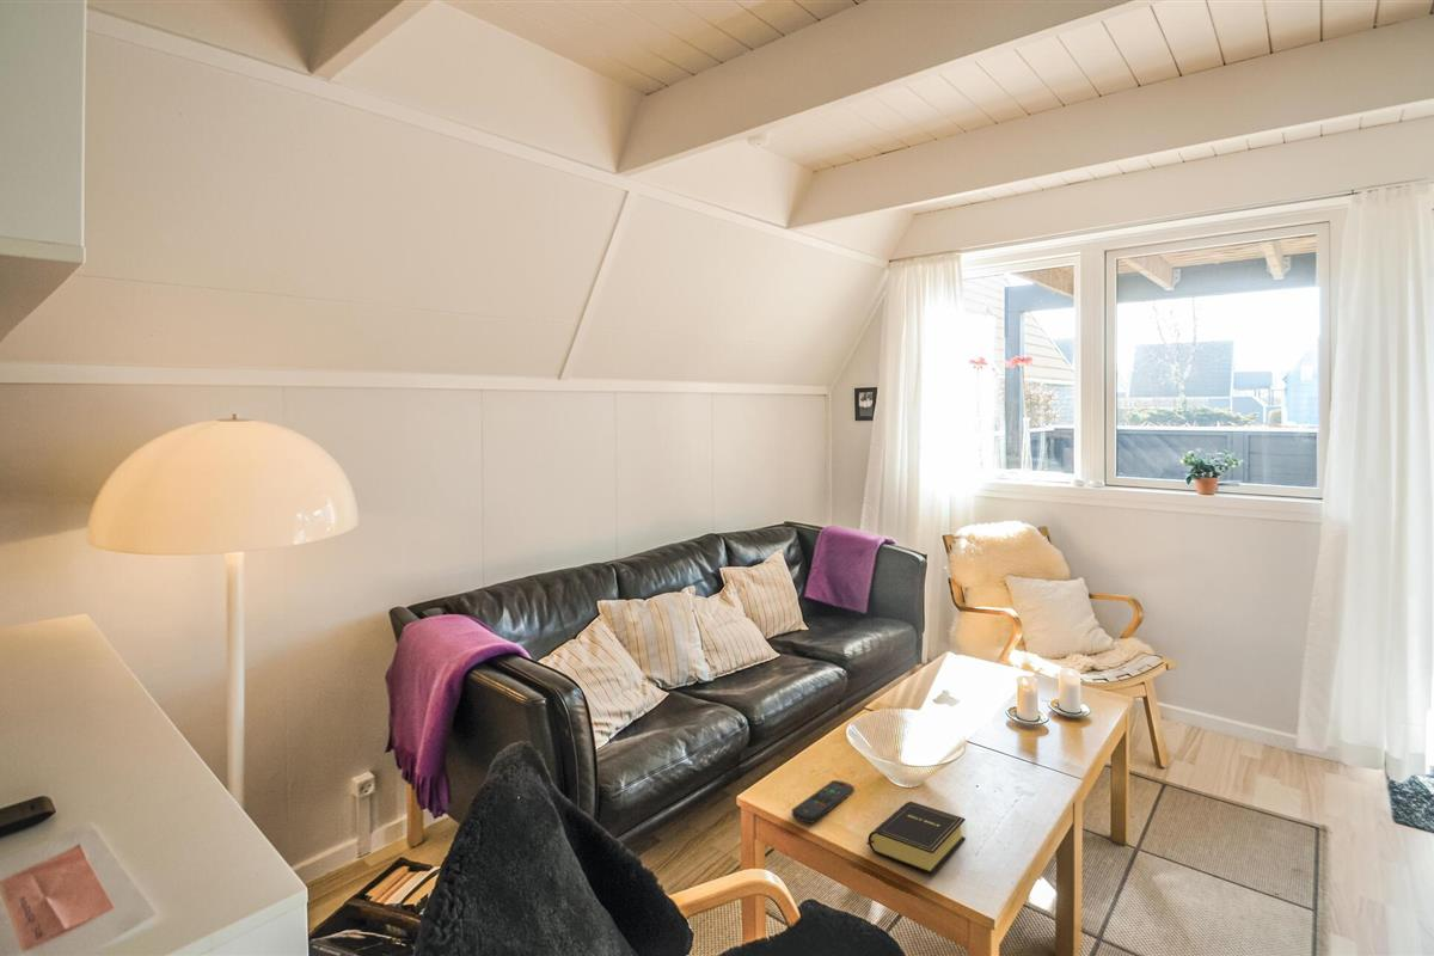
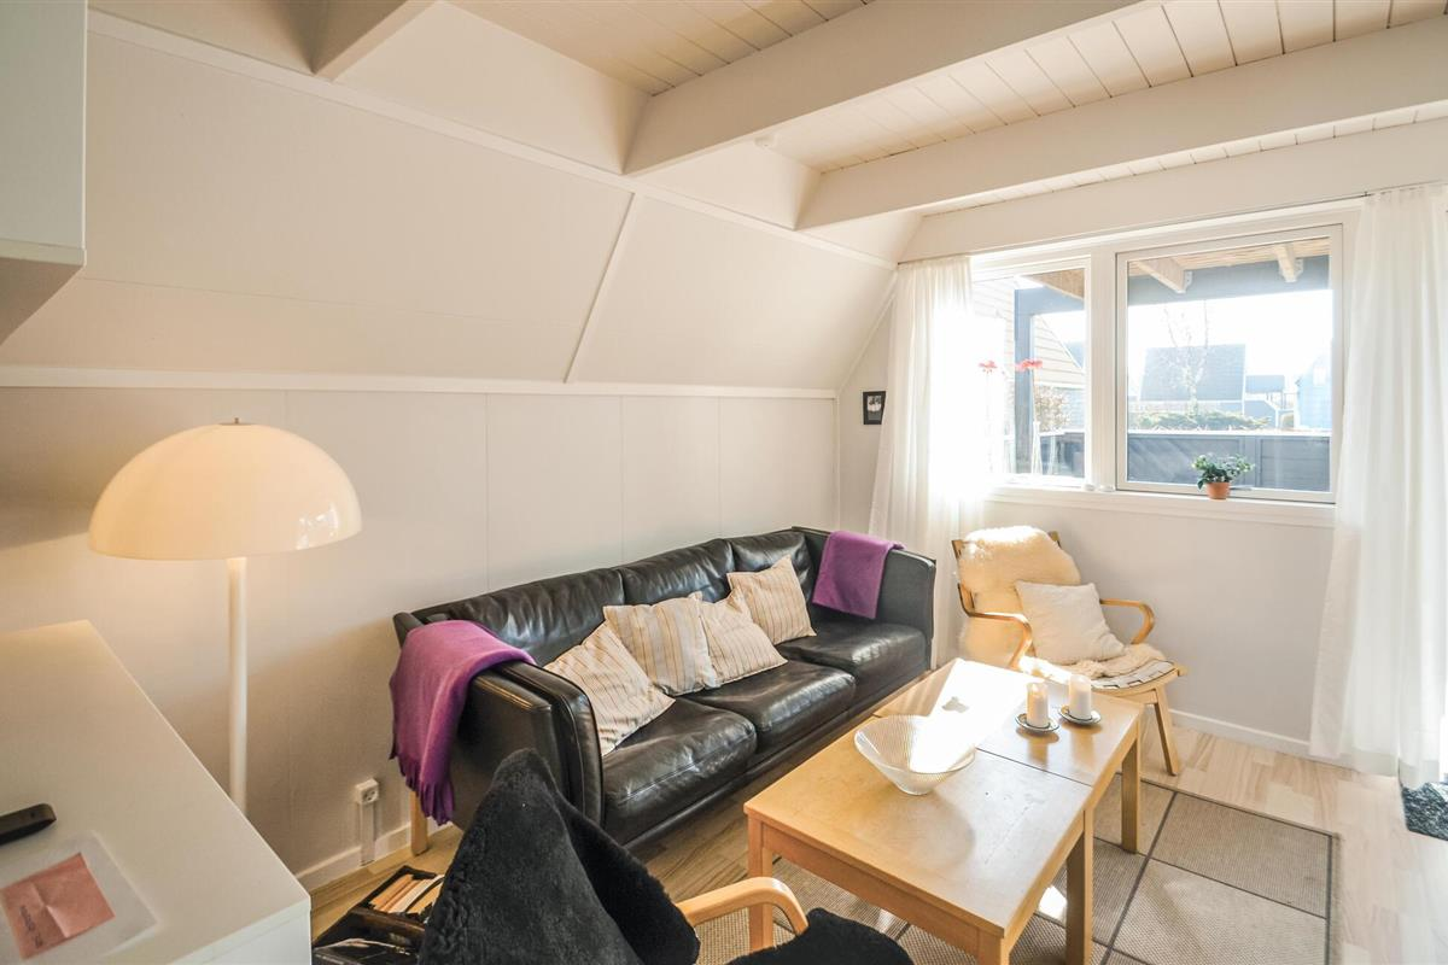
- book [865,801,967,875]
- remote control [791,779,856,825]
